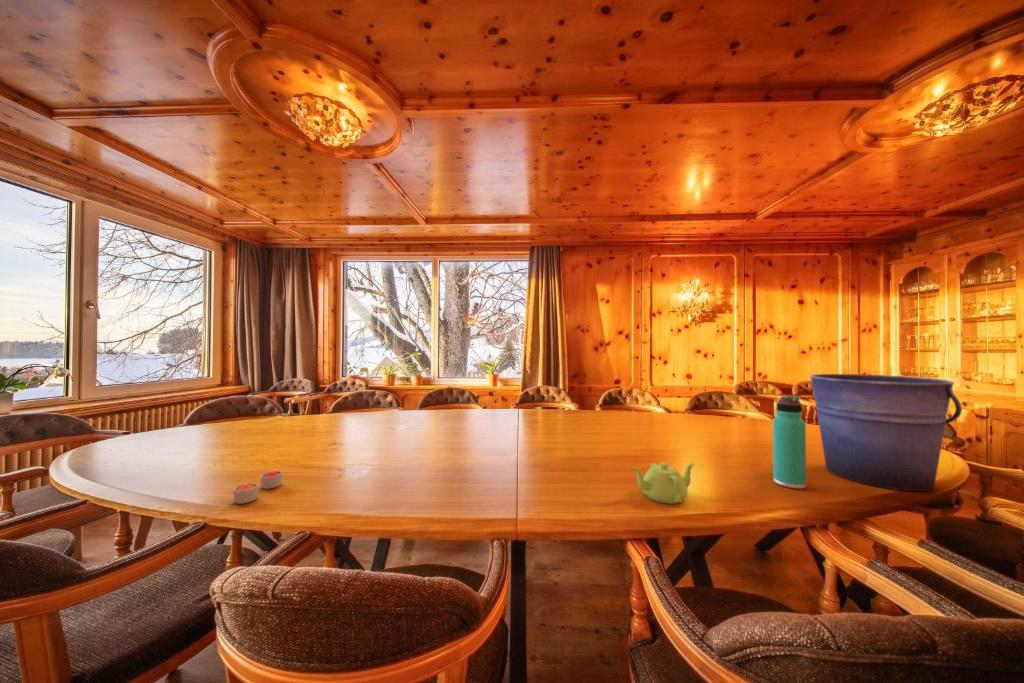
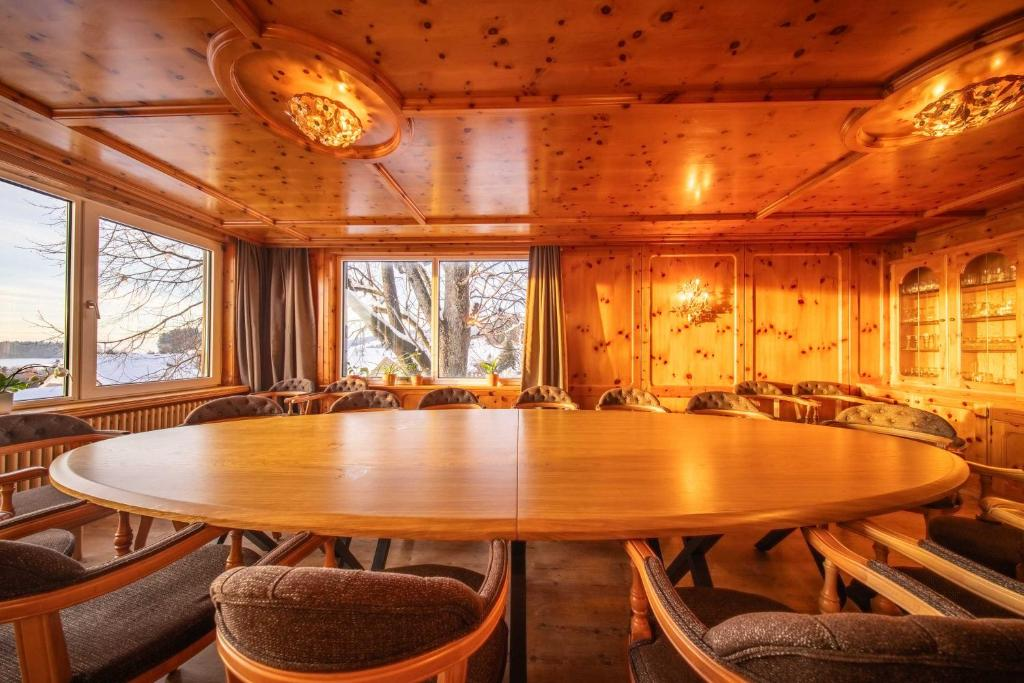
- bucket [809,373,963,492]
- teapot [631,462,696,505]
- thermos bottle [772,395,807,490]
- candle [232,470,284,505]
